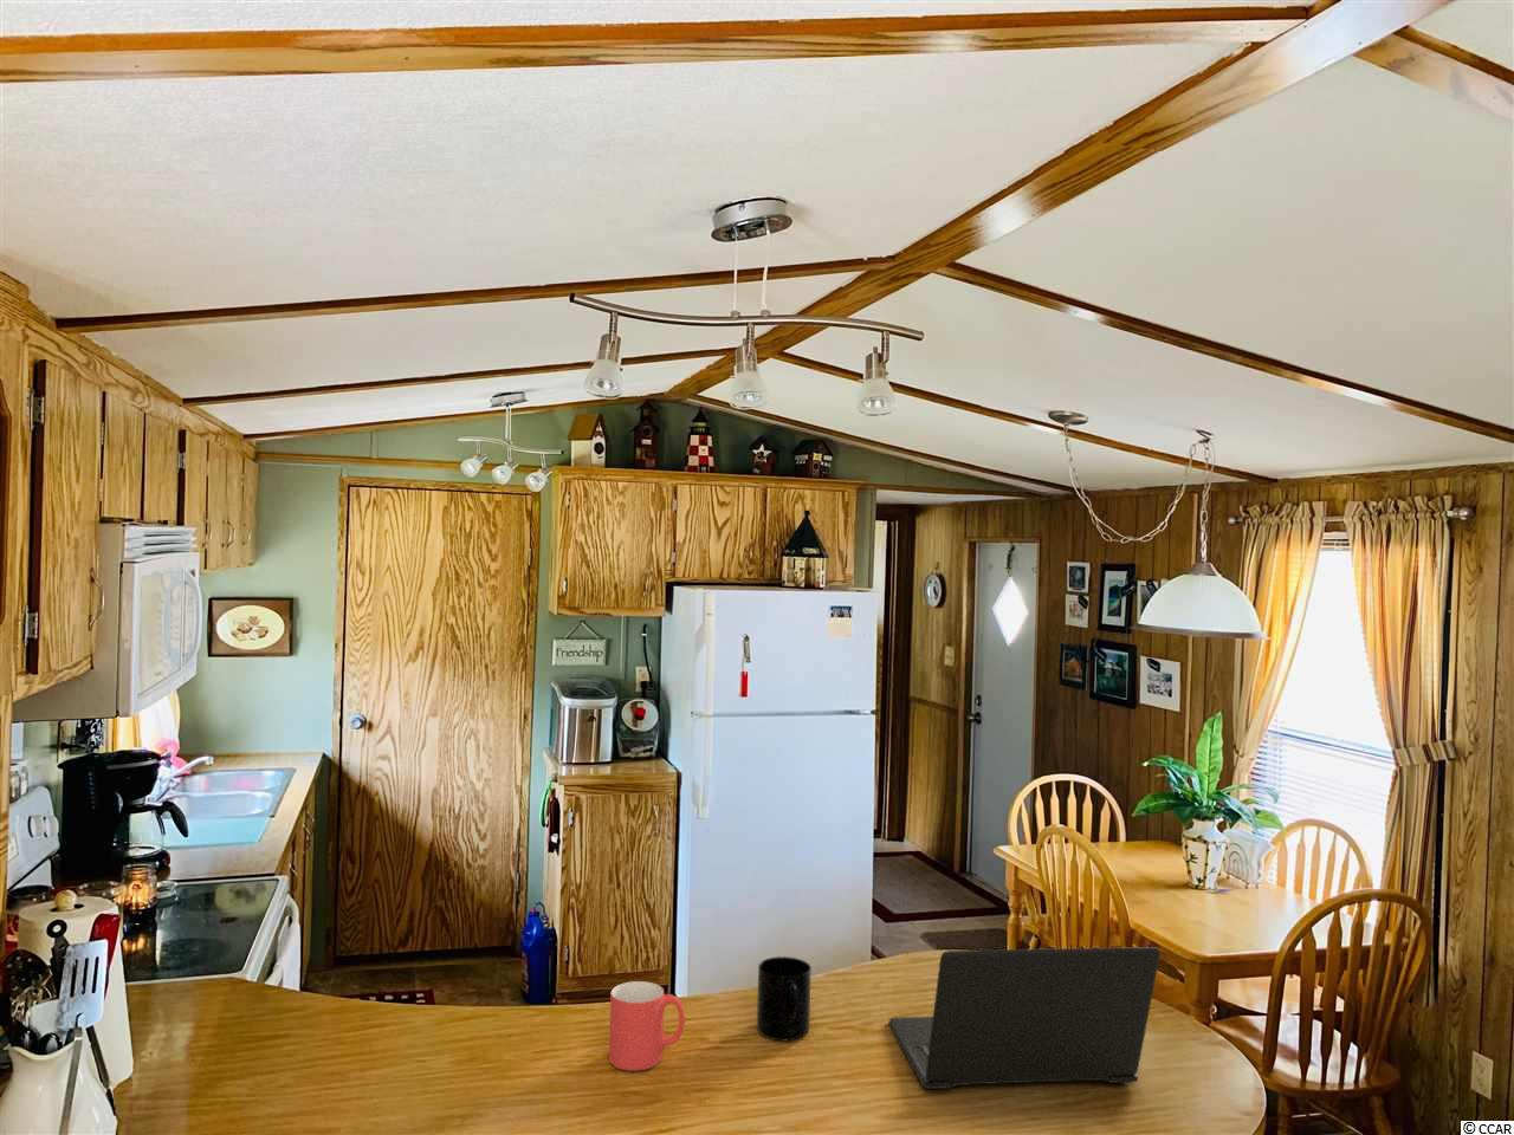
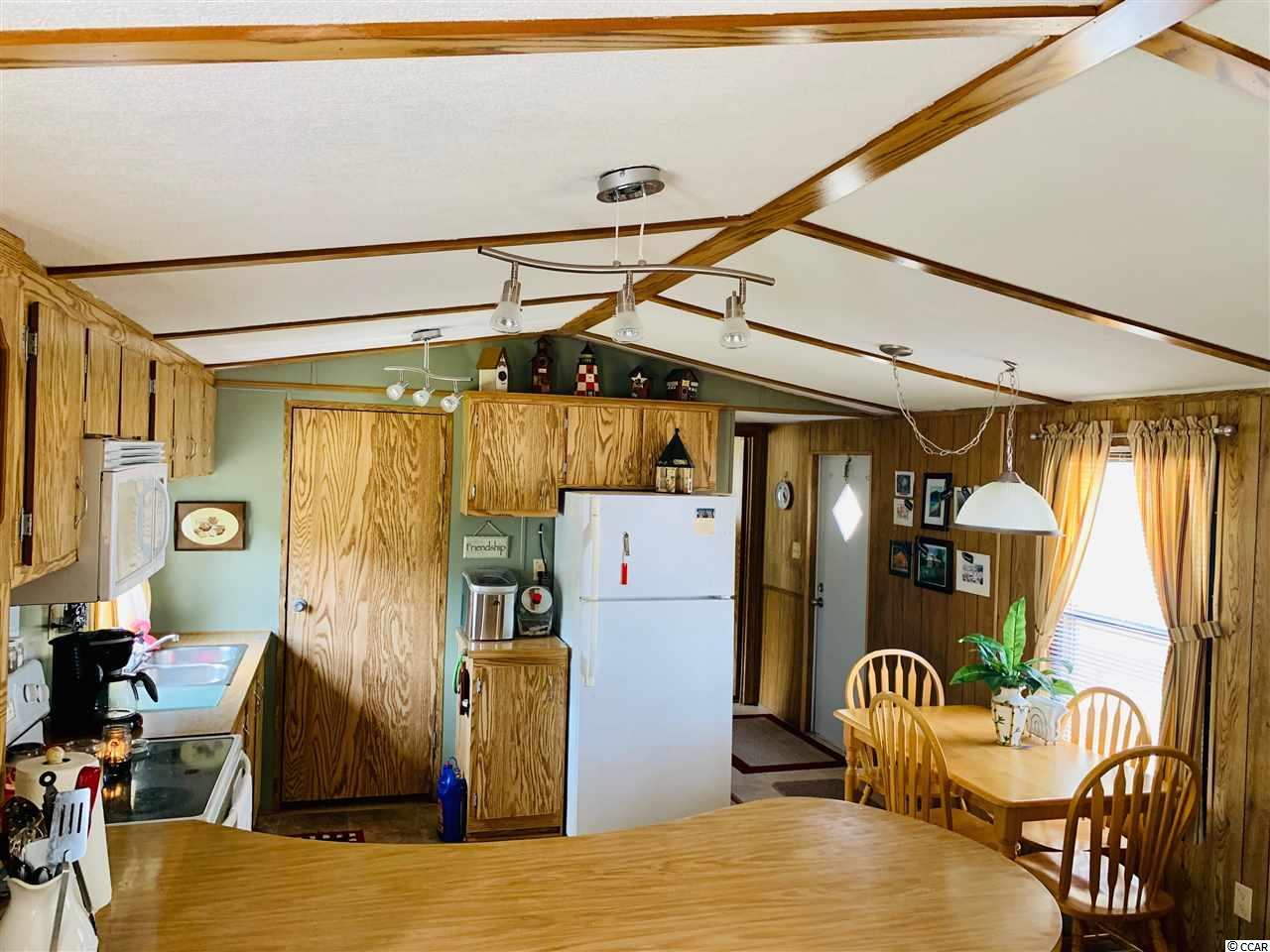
- mug [756,955,813,1042]
- mug [608,980,685,1072]
- laptop [888,945,1161,1090]
